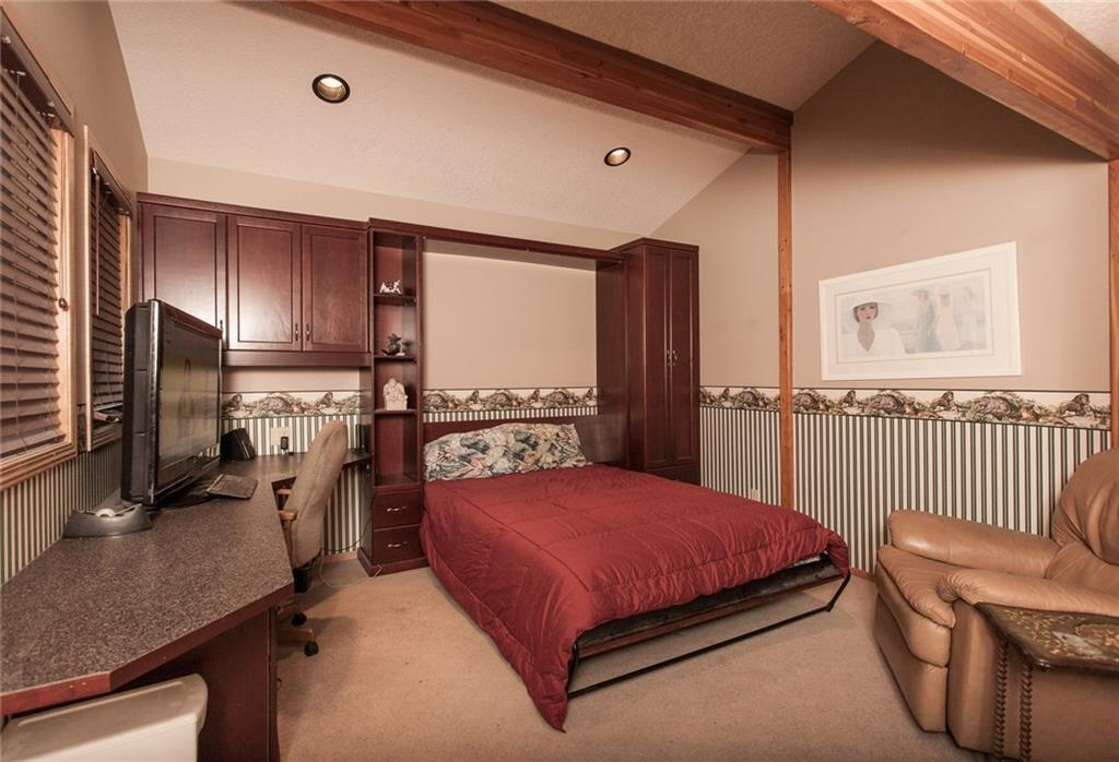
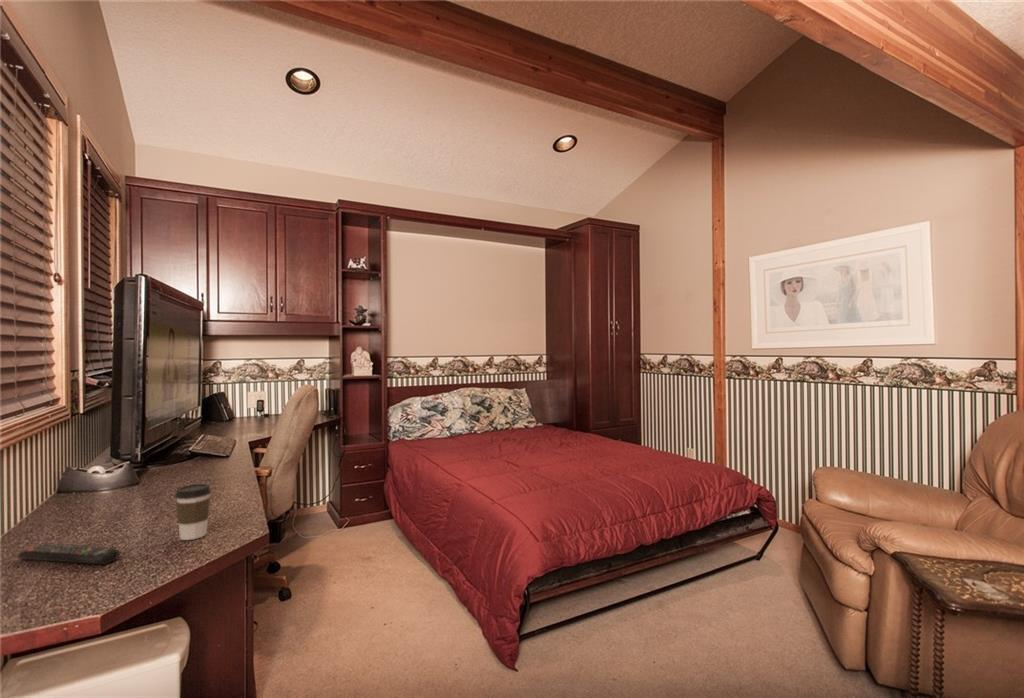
+ coffee cup [174,483,212,541]
+ remote control [16,542,120,565]
